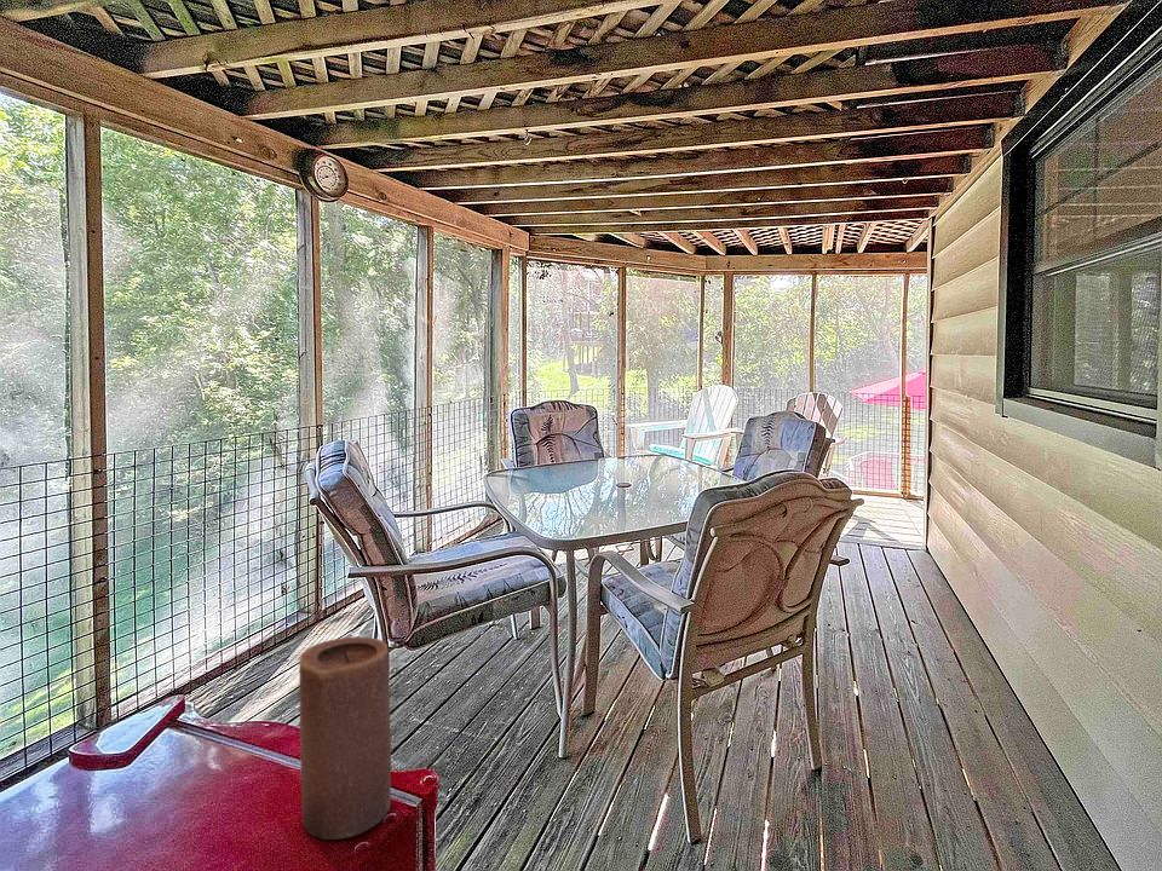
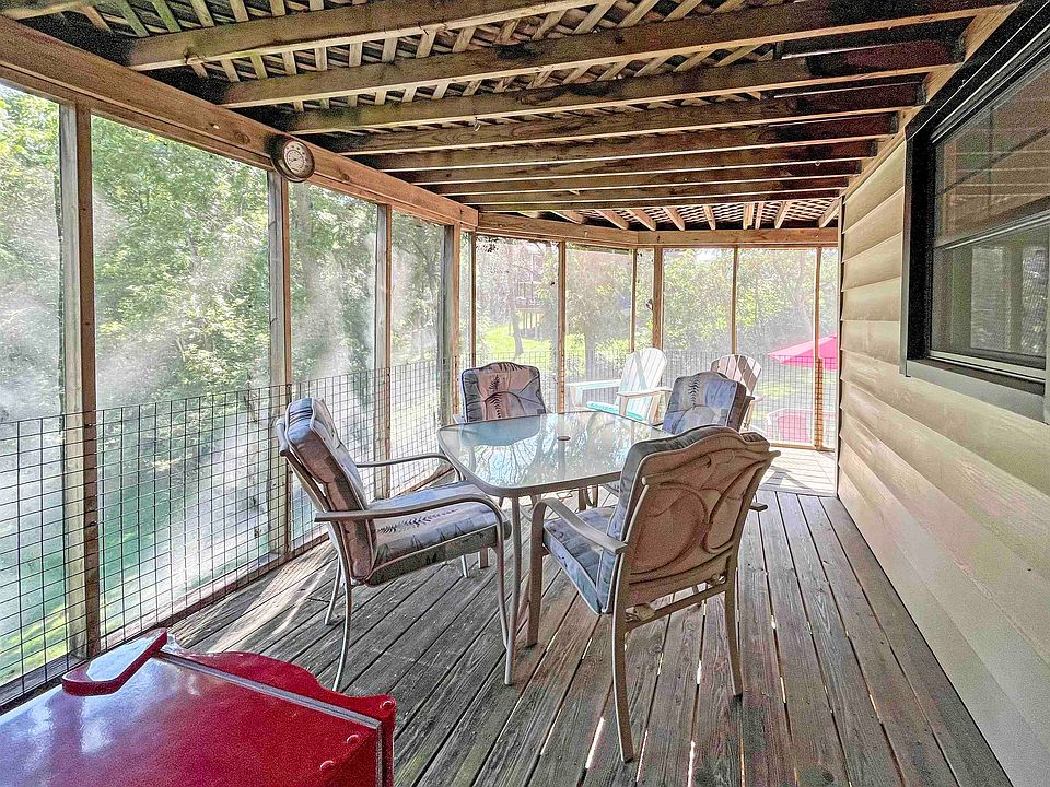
- candle [298,635,392,841]
